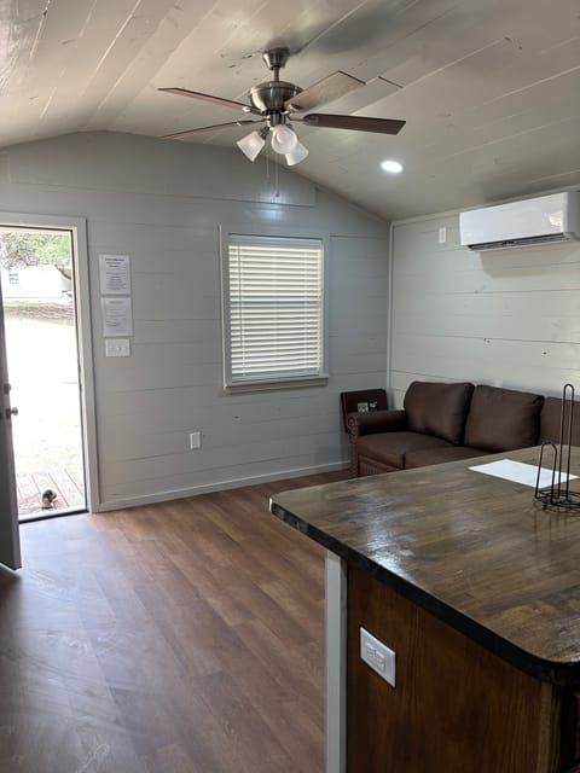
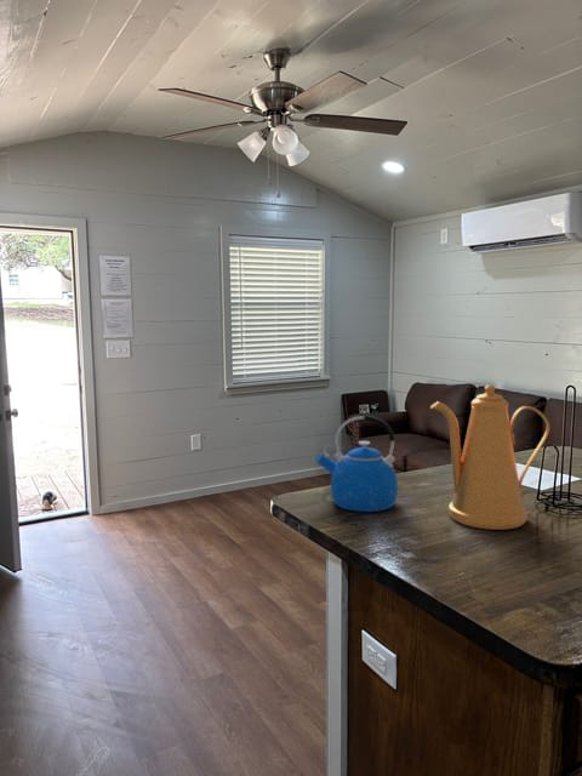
+ coffee pot [429,383,552,531]
+ kettle [314,413,399,513]
